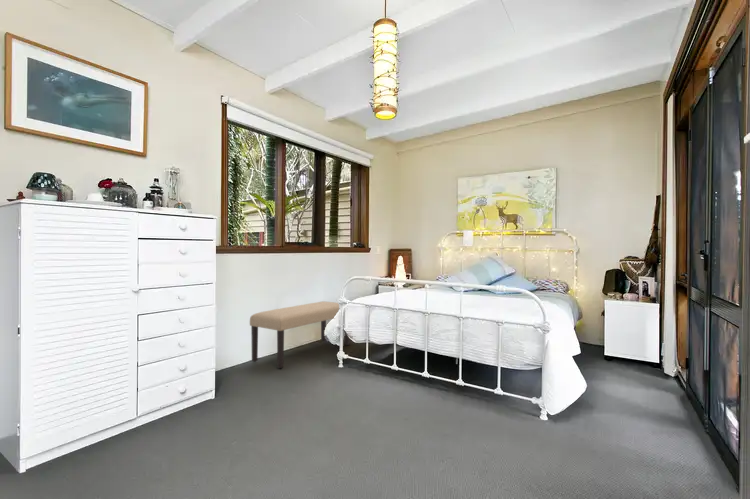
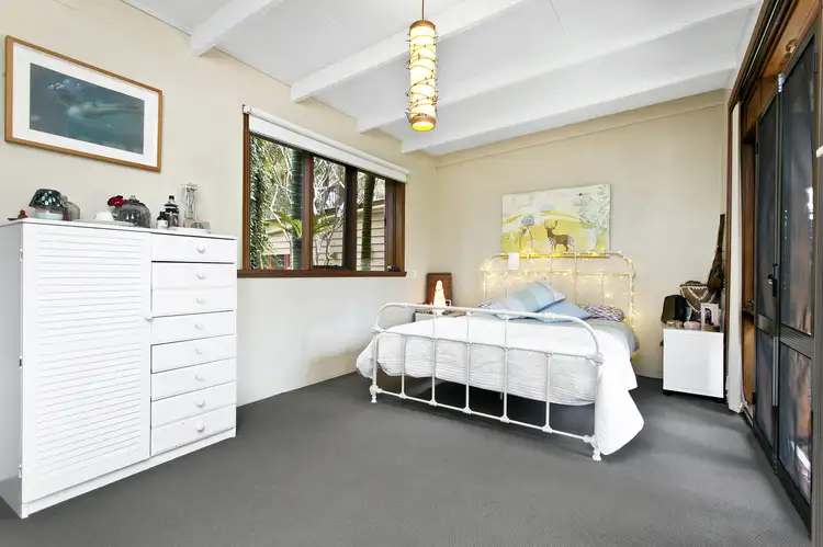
- bench [249,300,351,369]
